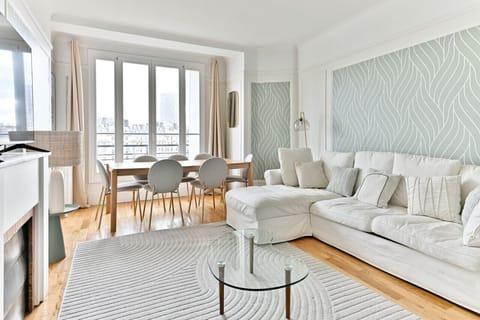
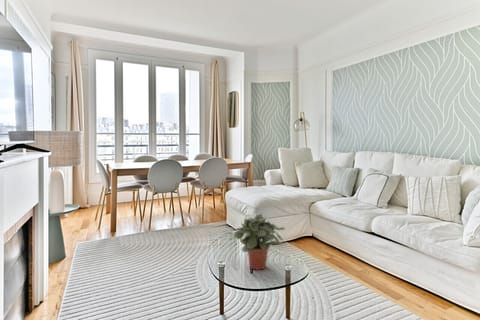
+ potted plant [233,213,286,271]
